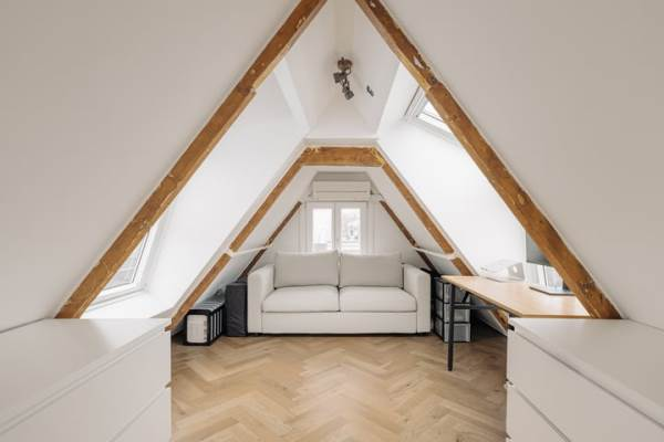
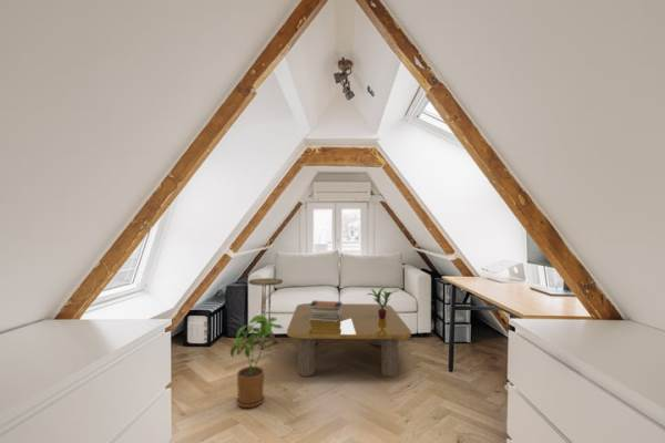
+ house plant [229,313,284,409]
+ book stack [309,300,342,322]
+ coffee table [286,302,412,378]
+ side table [247,277,284,351]
+ potted plant [367,286,400,319]
